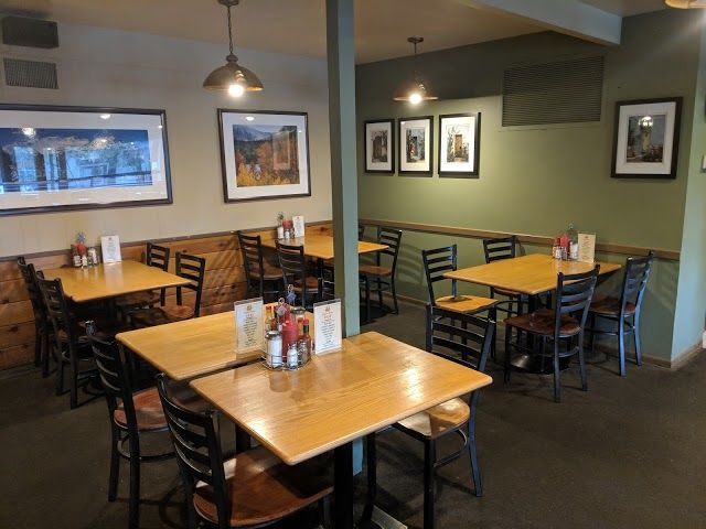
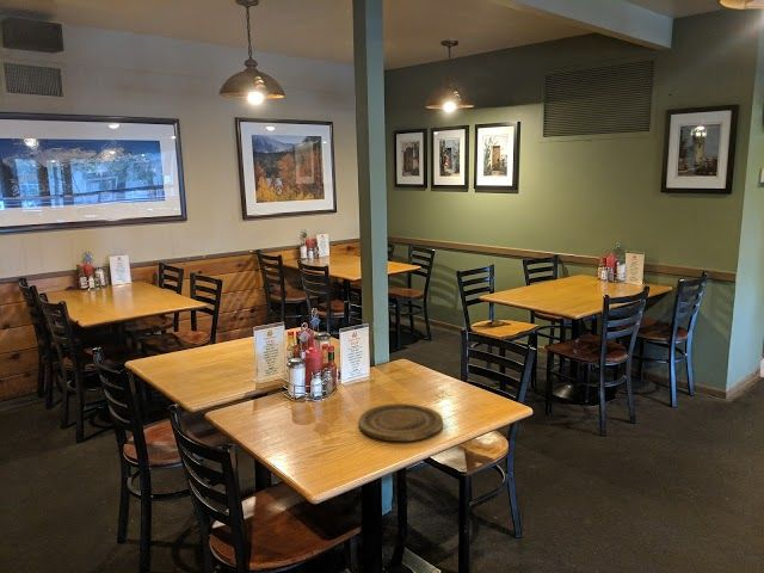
+ plate [357,402,444,443]
